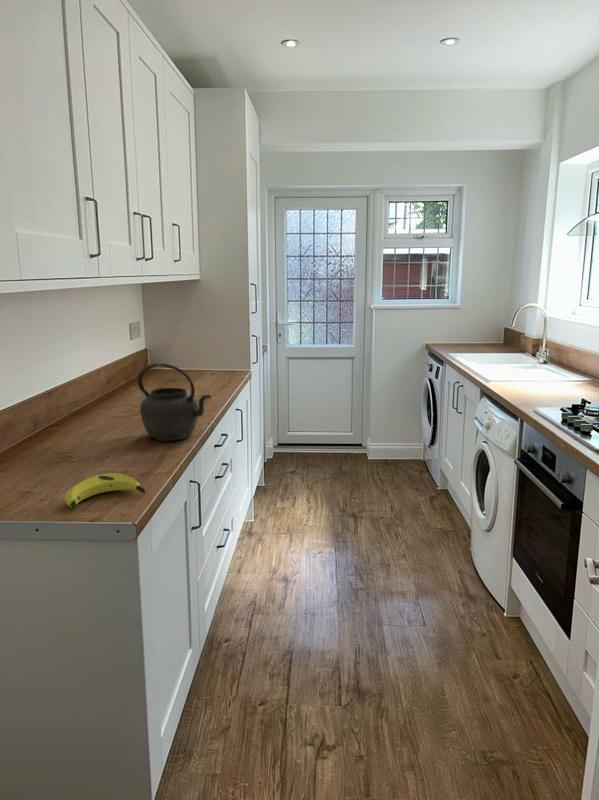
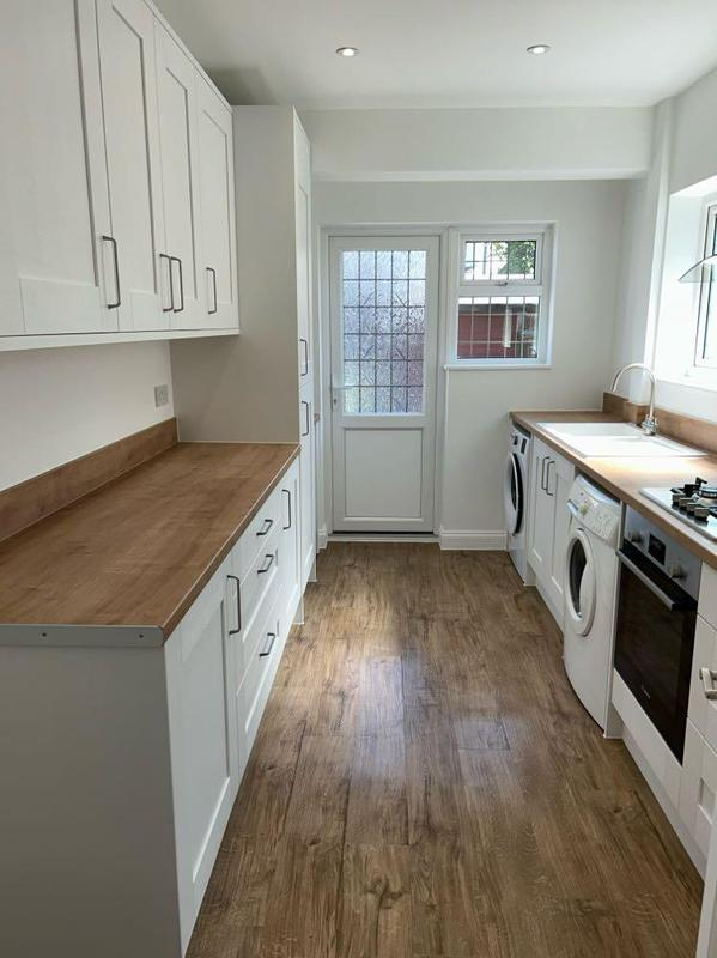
- banana [64,472,146,509]
- kettle [137,362,212,442]
